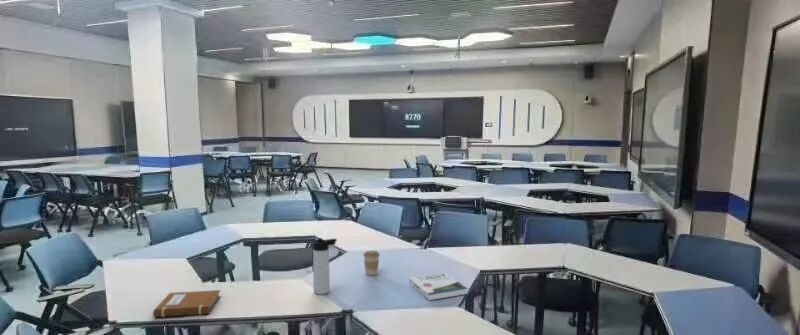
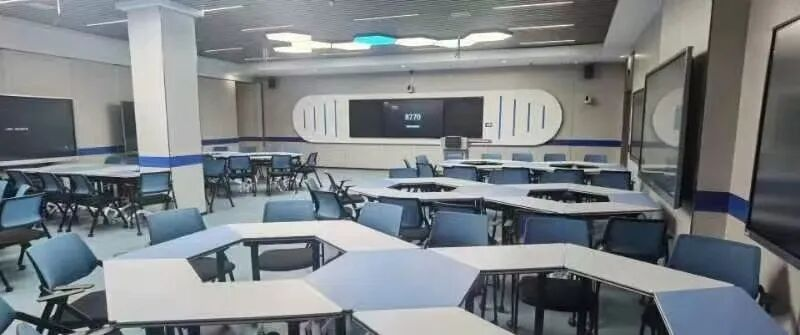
- thermos bottle [312,237,338,296]
- notebook [152,289,222,318]
- book [408,272,469,301]
- coffee cup [362,250,381,276]
